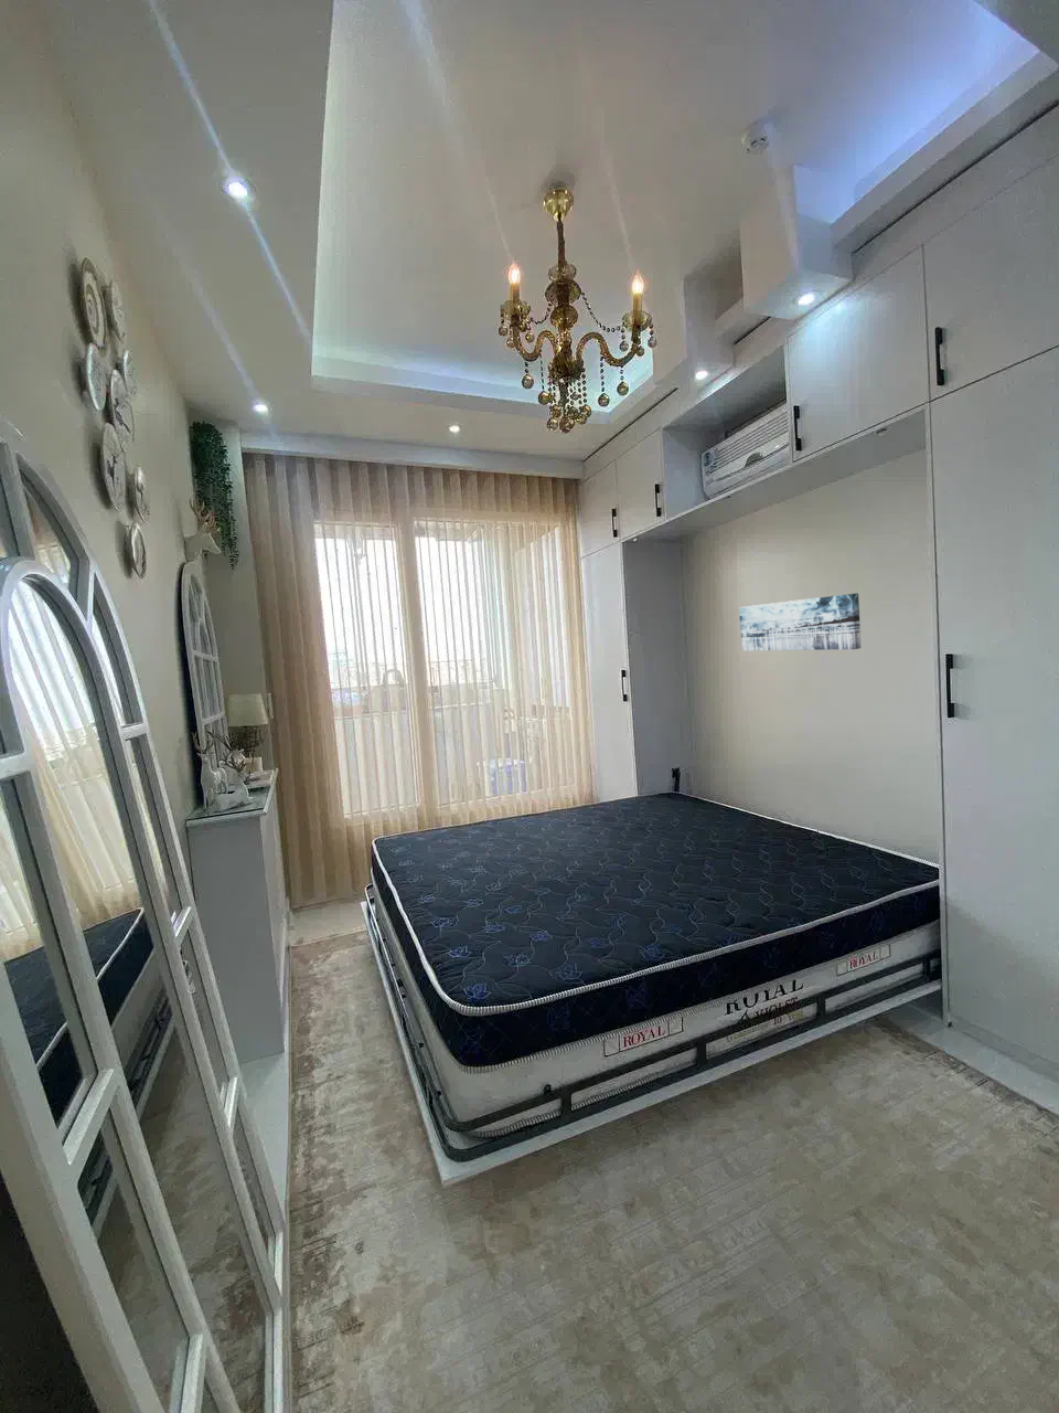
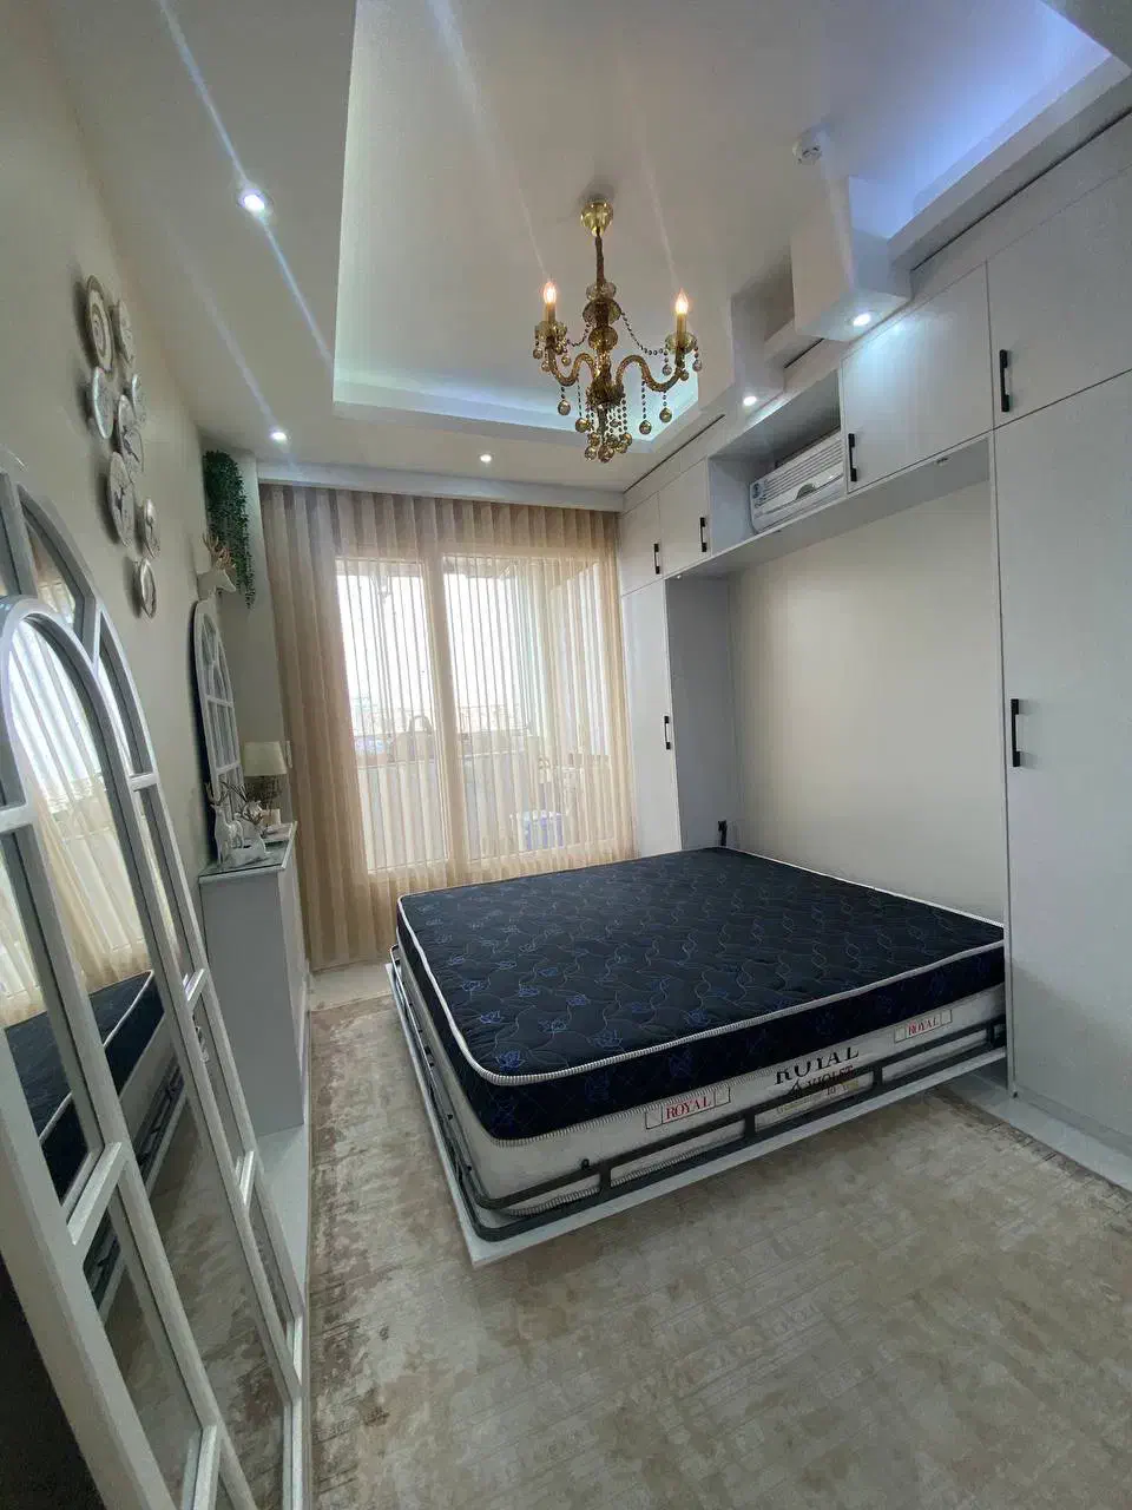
- wall art [738,592,862,652]
